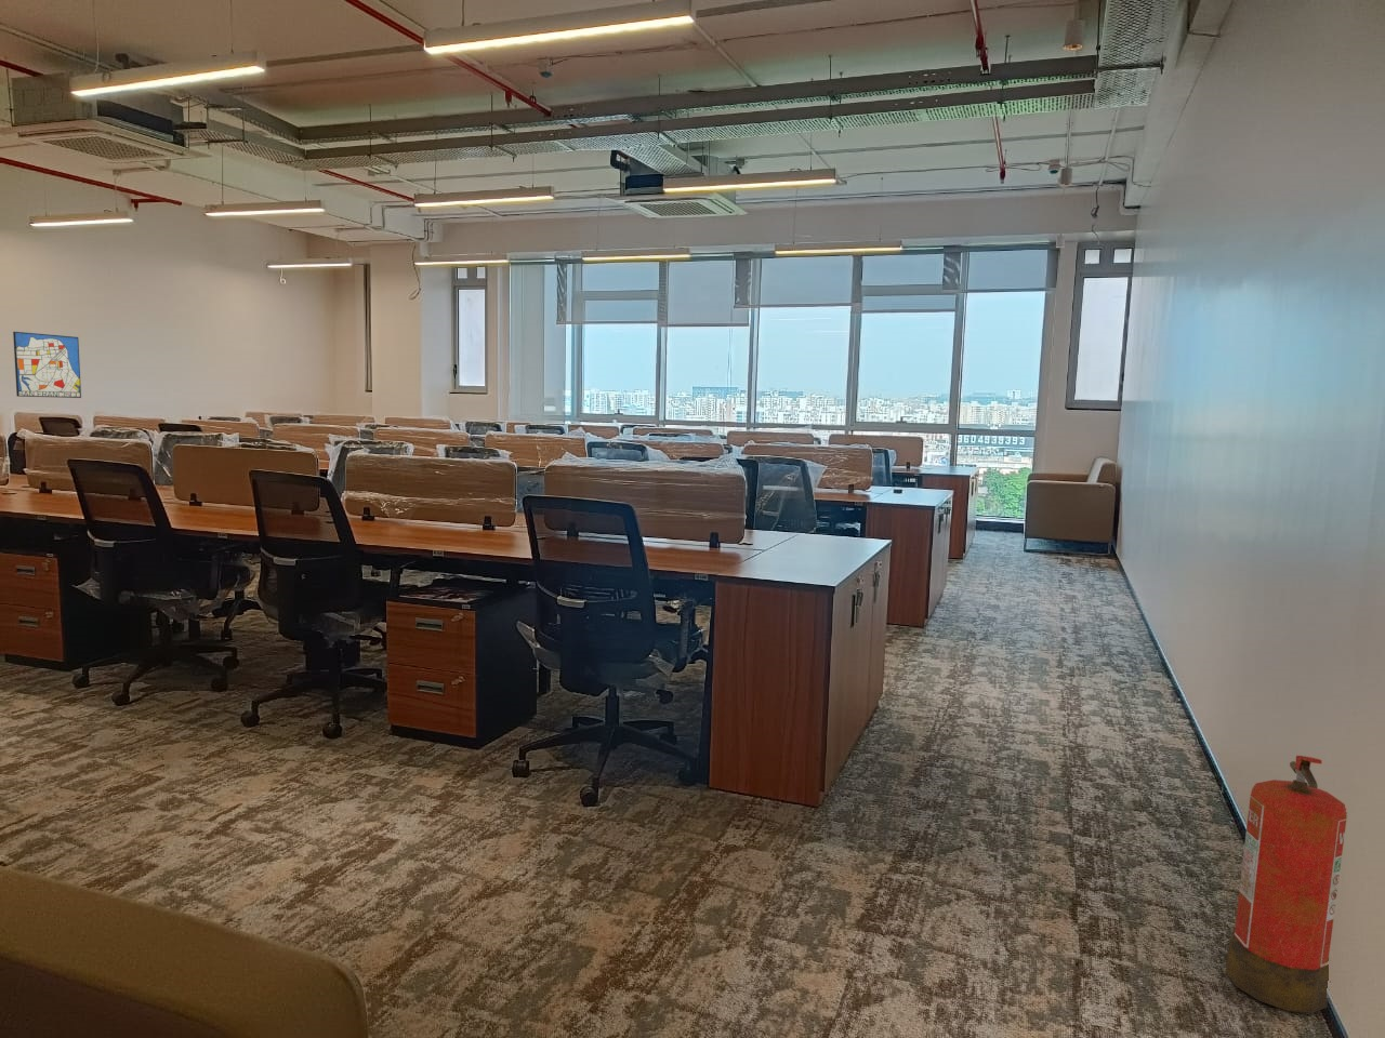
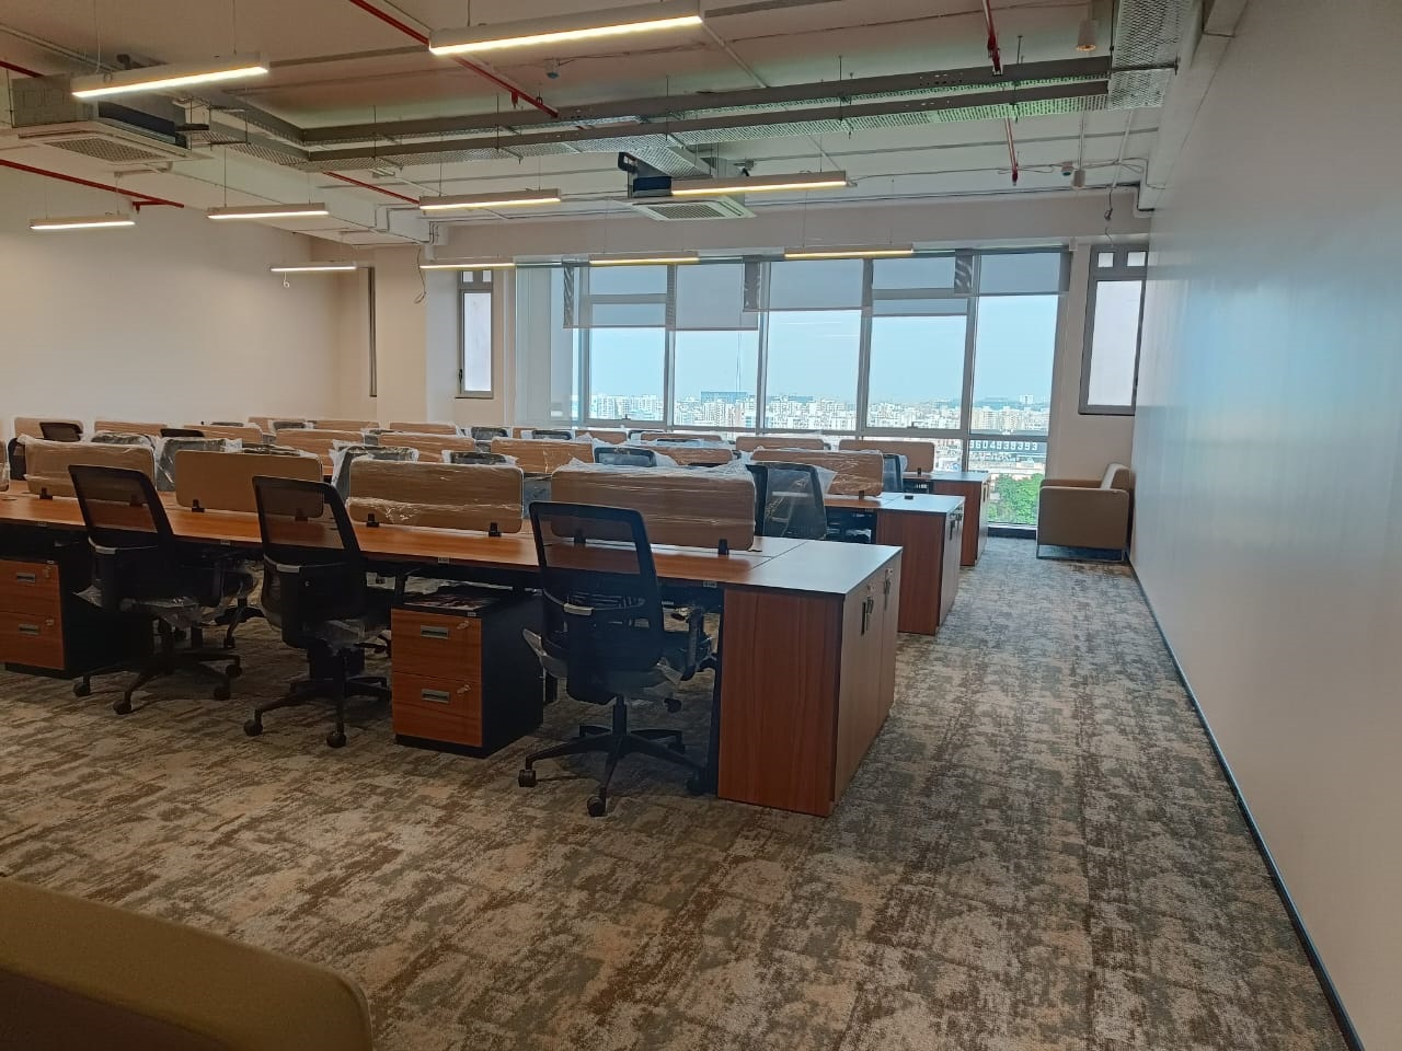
- wall art [12,330,82,399]
- fire extinguisher [1225,755,1348,1014]
